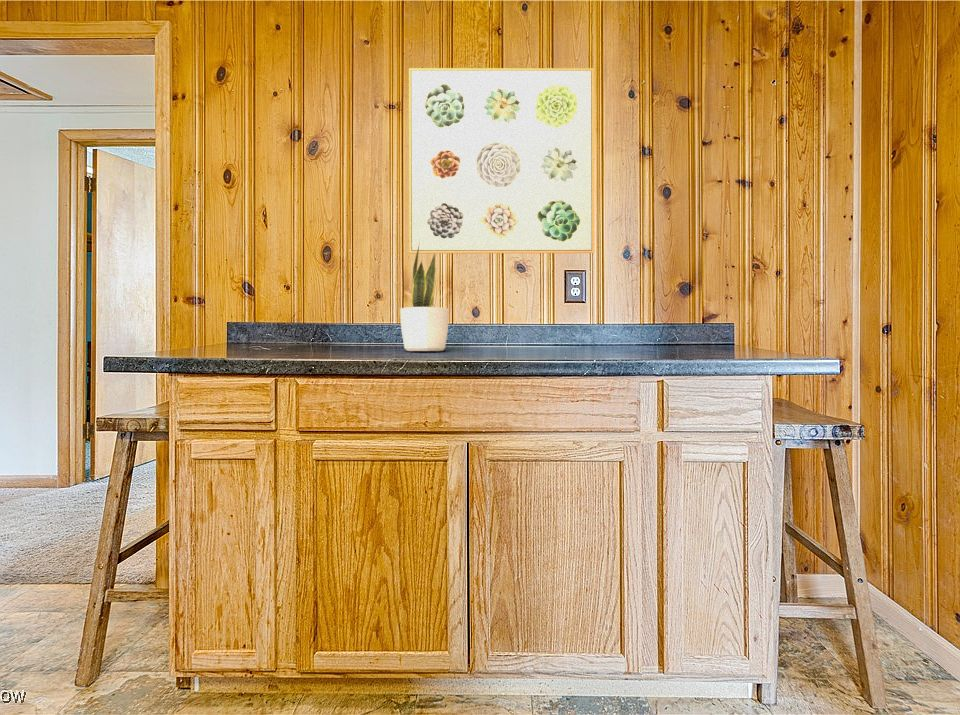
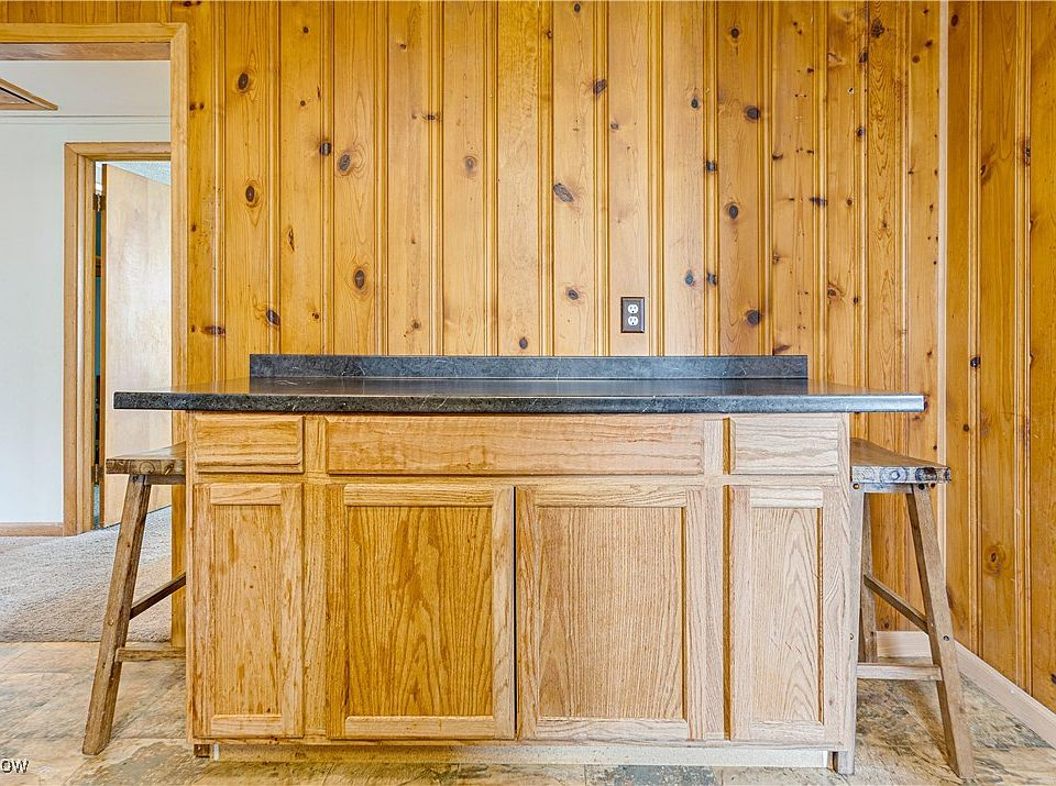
- potted plant [399,241,450,352]
- wall art [408,67,595,254]
